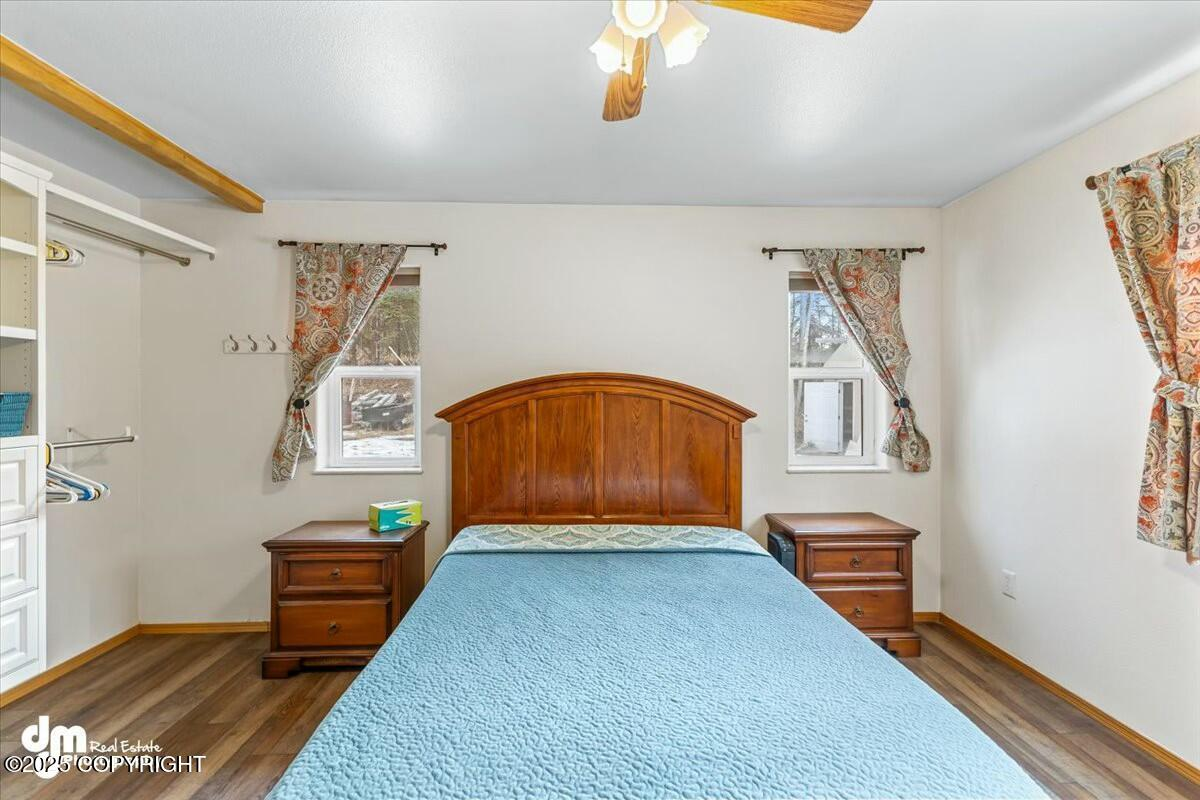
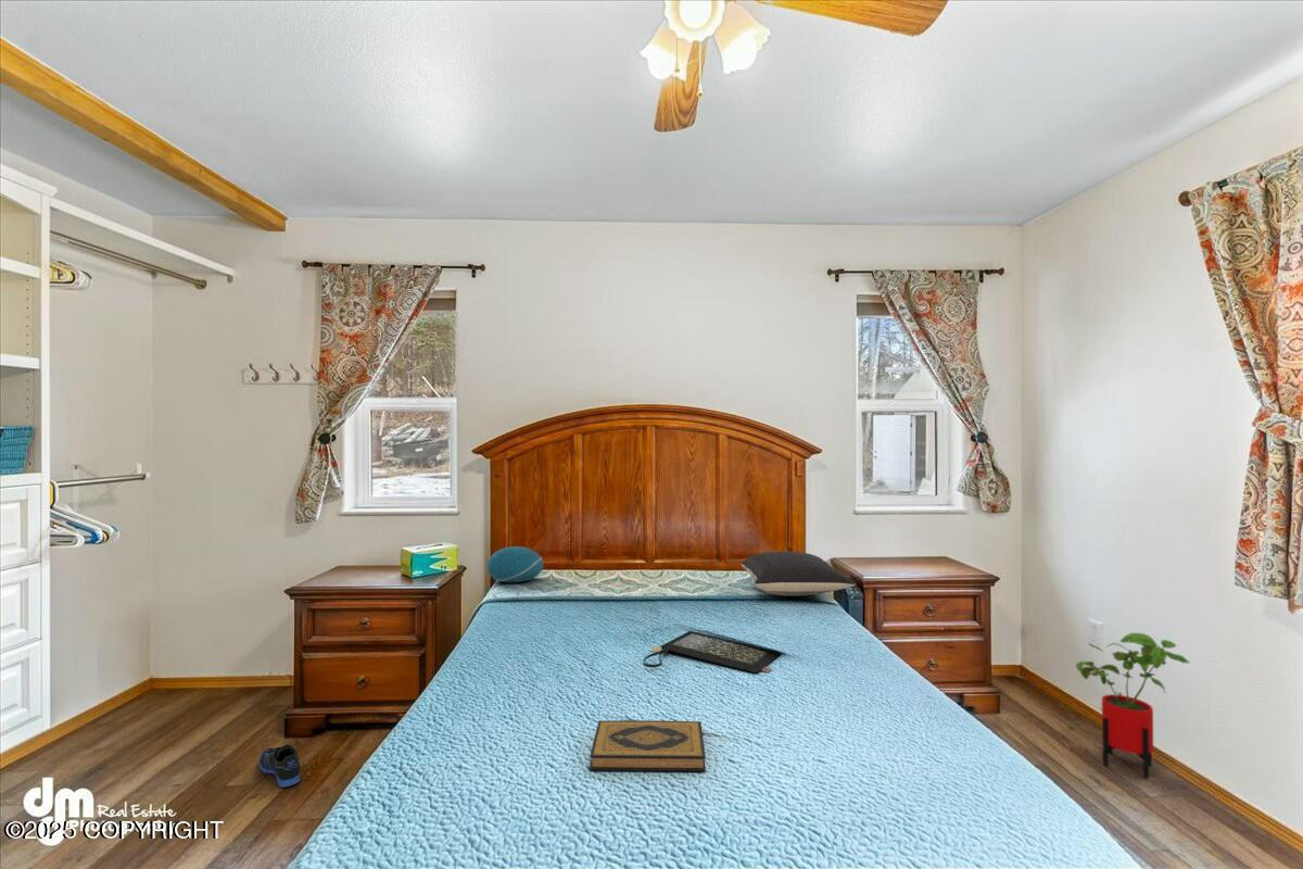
+ house plant [1075,632,1191,779]
+ hardback book [589,719,707,772]
+ cushion [486,545,544,583]
+ sneaker [258,743,301,788]
+ clutch bag [642,630,784,675]
+ pillow [741,551,857,596]
